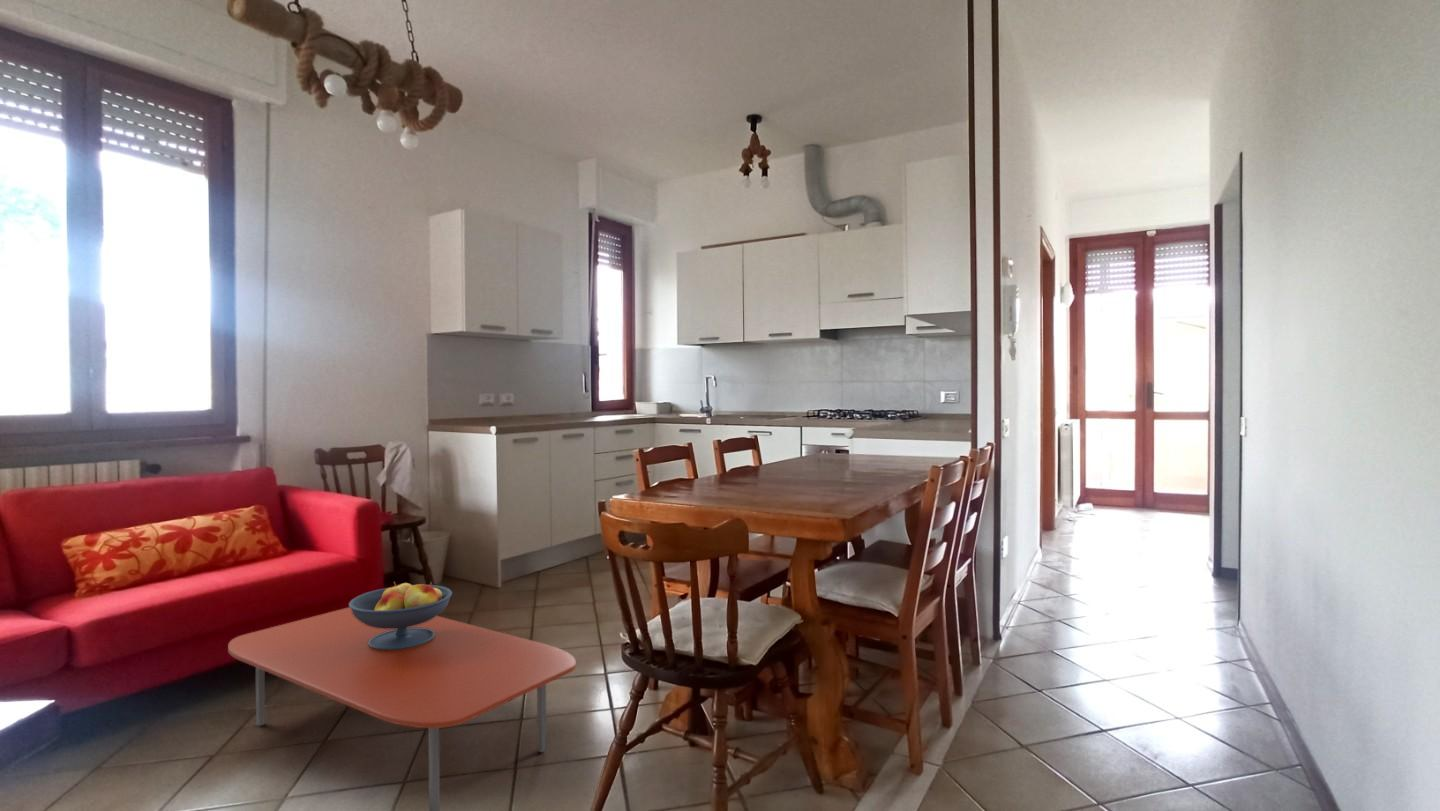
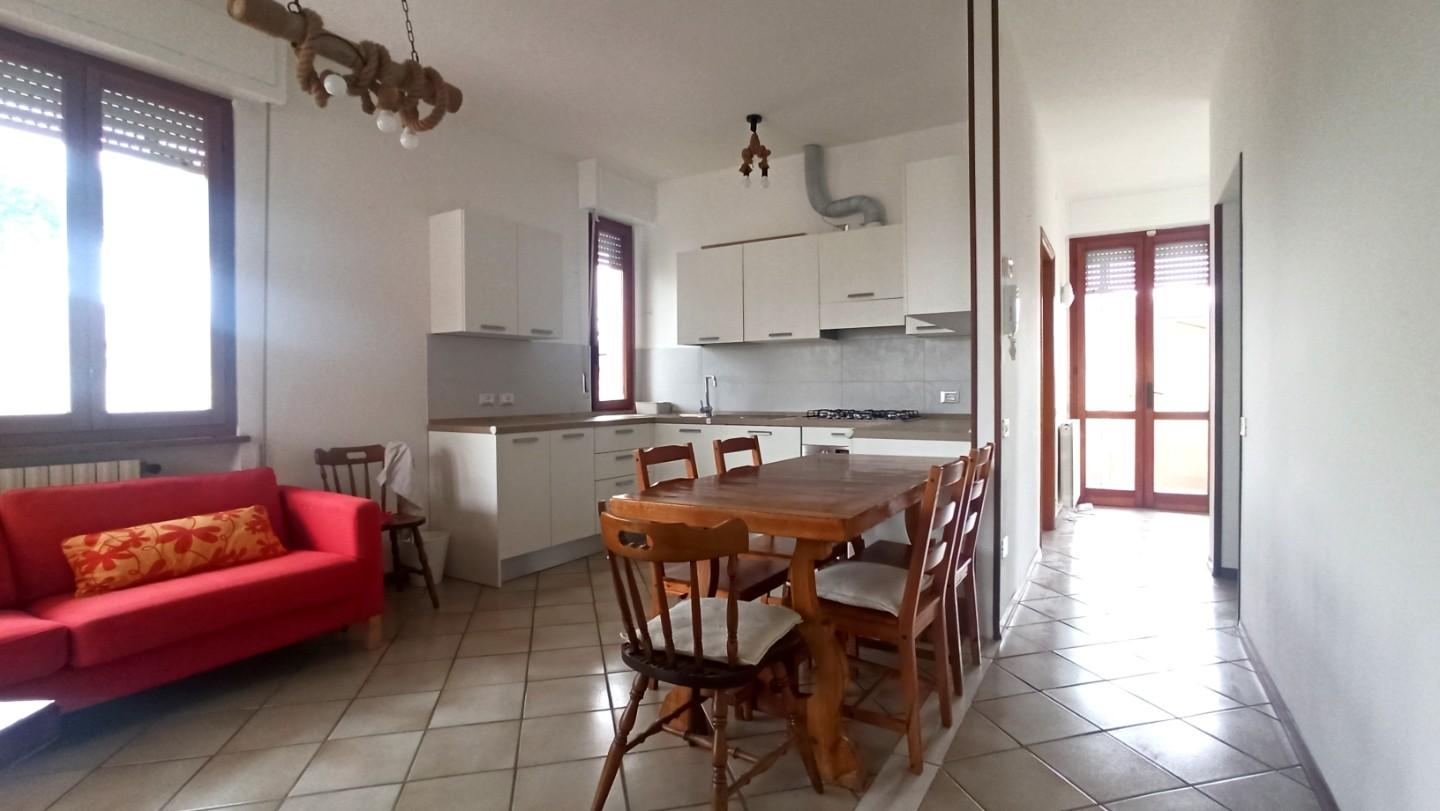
- fruit bowl [348,581,453,650]
- coffee table [227,606,577,811]
